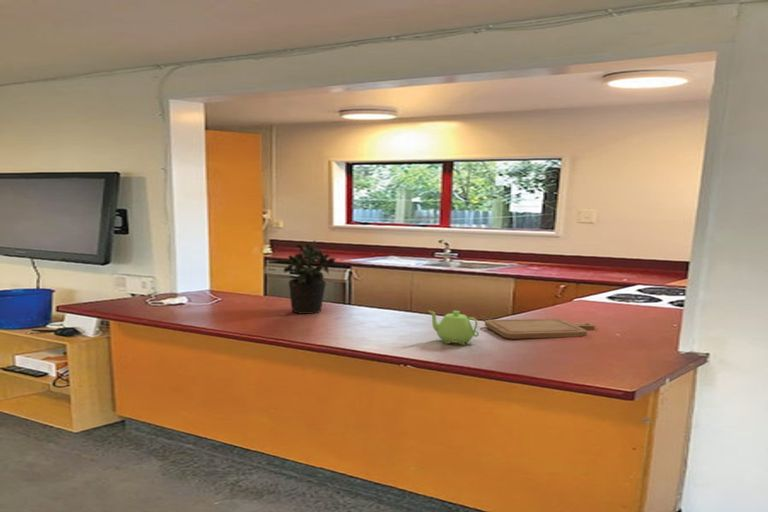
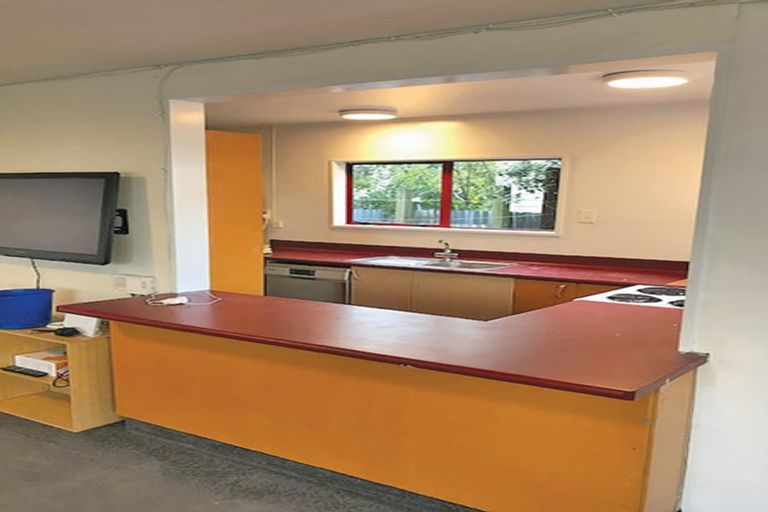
- chopping board [484,317,596,340]
- teapot [427,309,480,346]
- potted plant [283,239,336,315]
